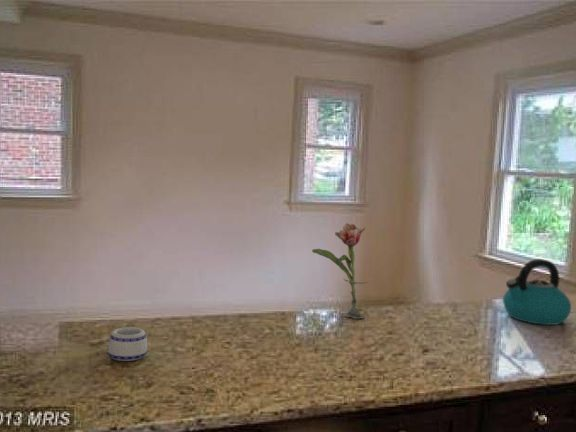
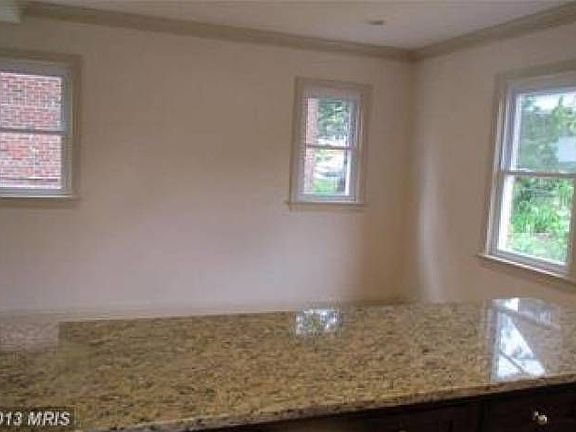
- mug [106,326,148,362]
- flower [311,222,368,320]
- kettle [502,258,572,326]
